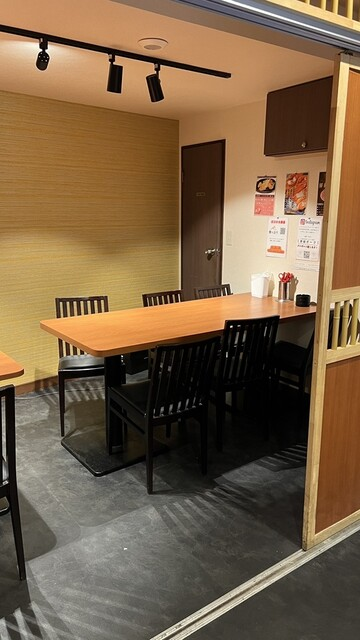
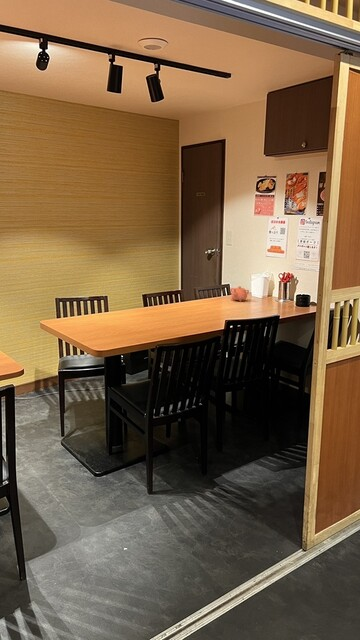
+ teapot [229,285,250,302]
